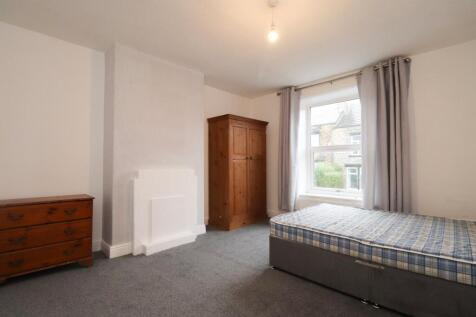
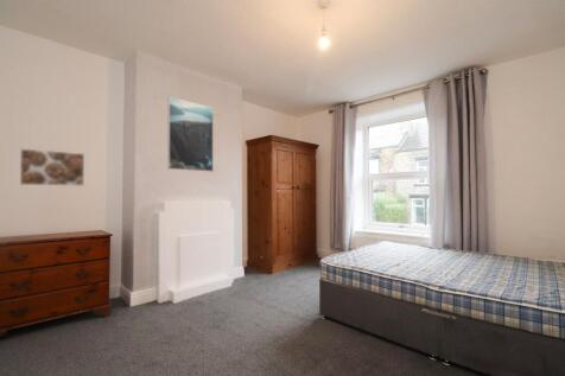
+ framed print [166,95,215,173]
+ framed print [19,147,85,186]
